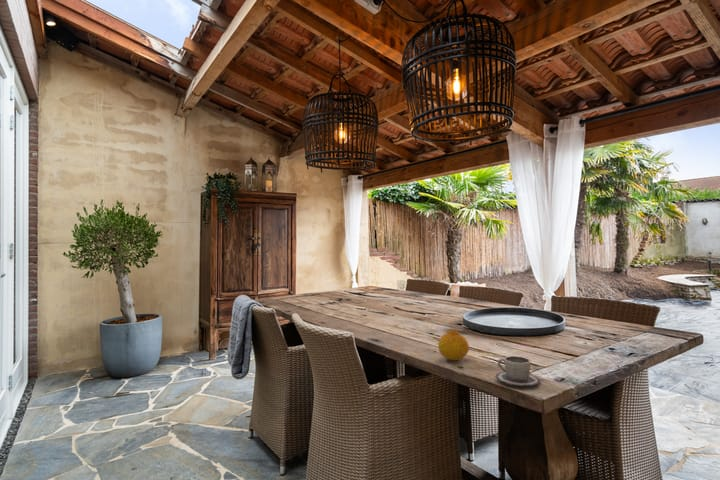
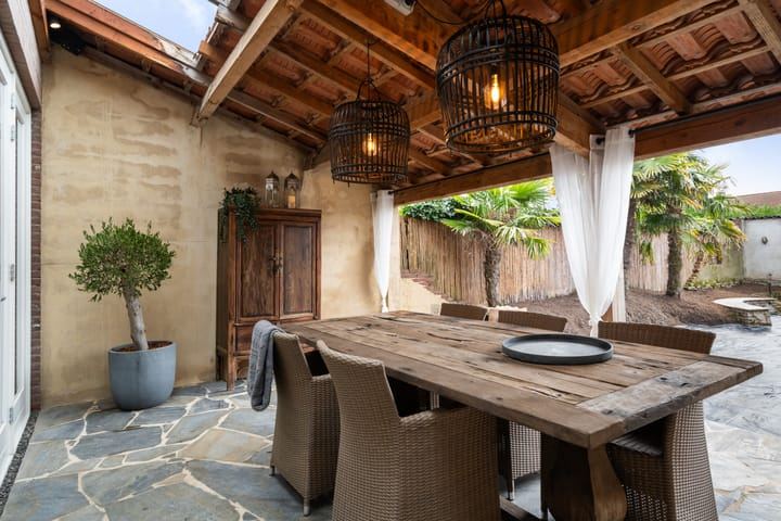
- cup [495,355,541,387]
- fruit [437,329,470,361]
